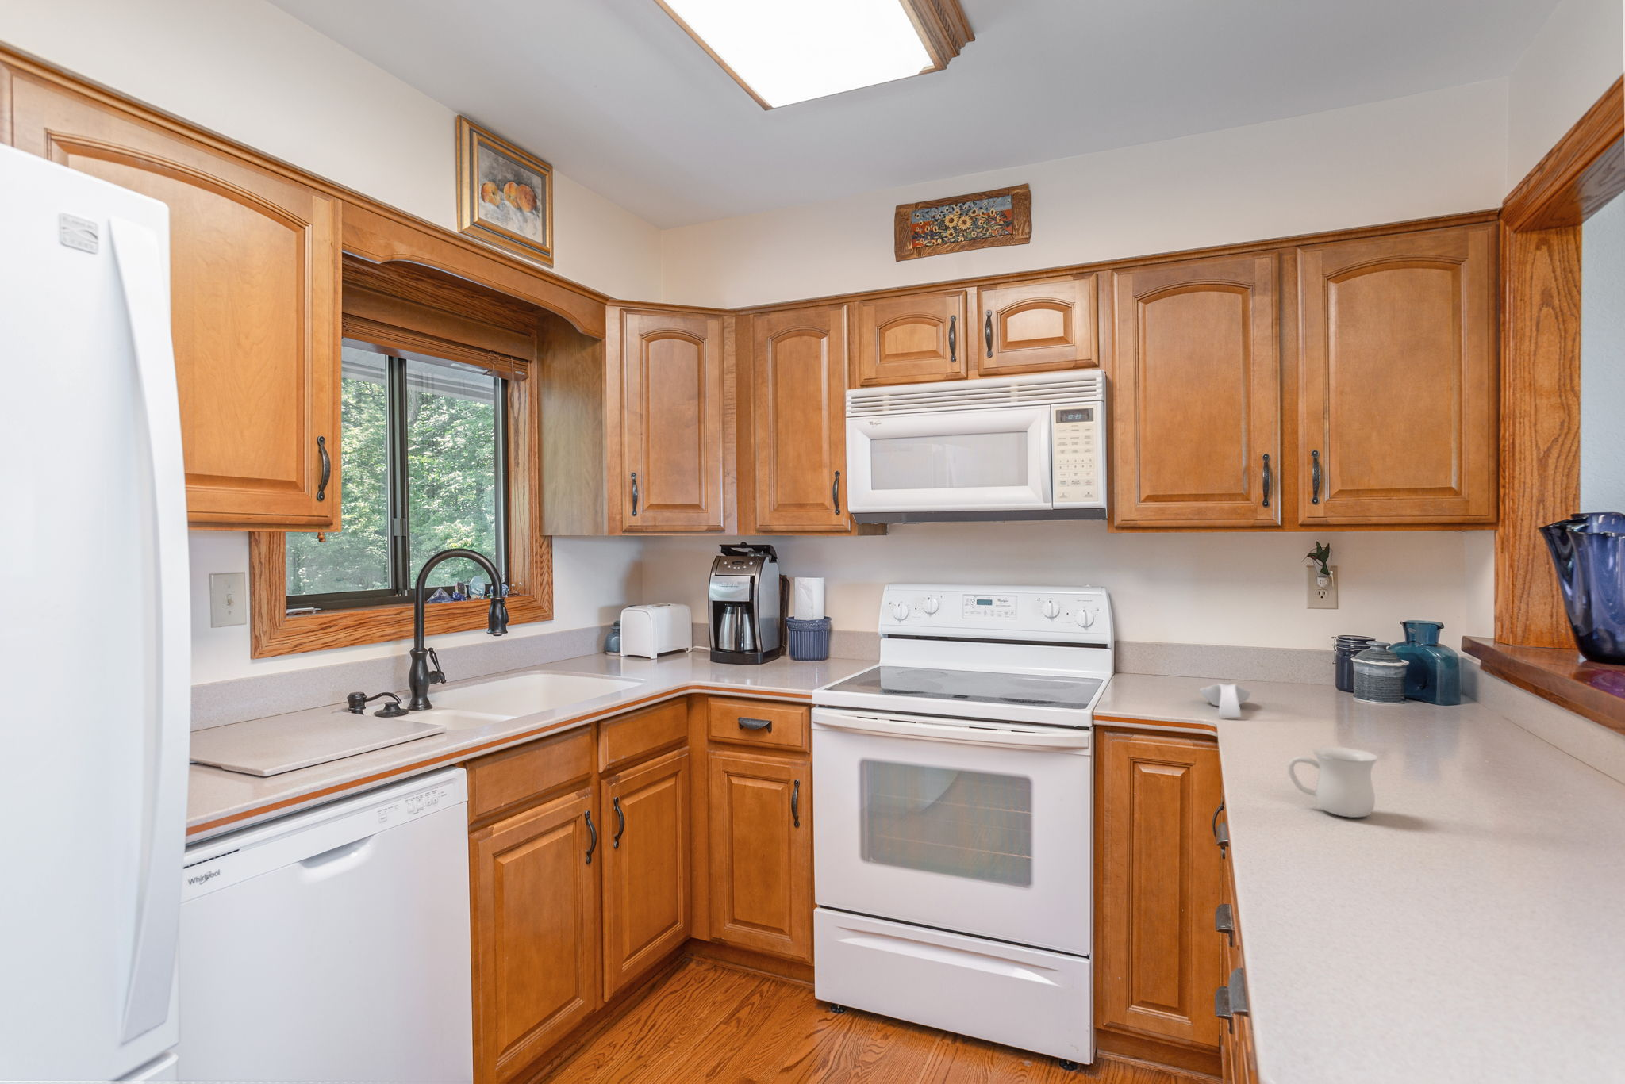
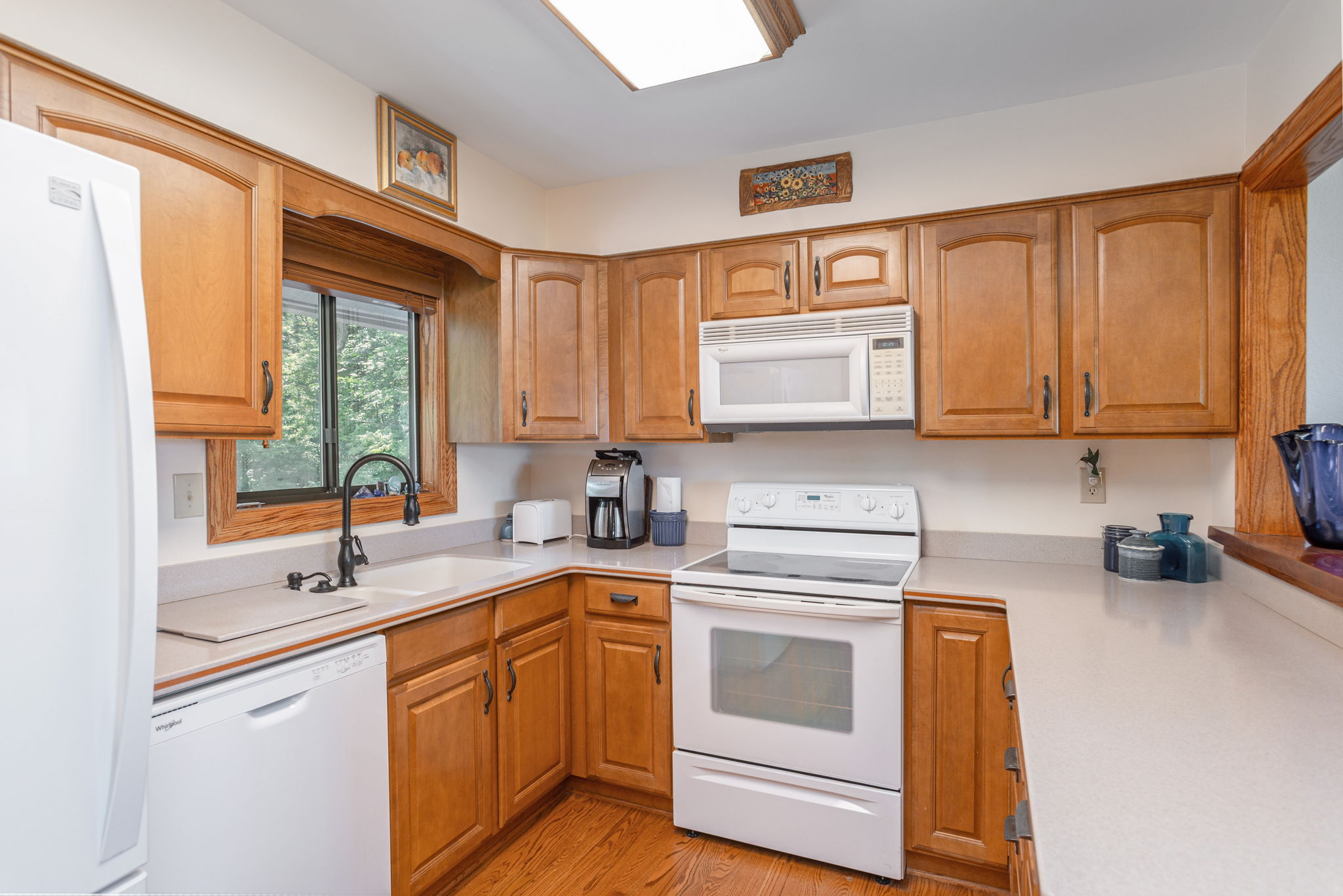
- mug [1287,746,1379,818]
- spoon rest [1199,682,1252,719]
